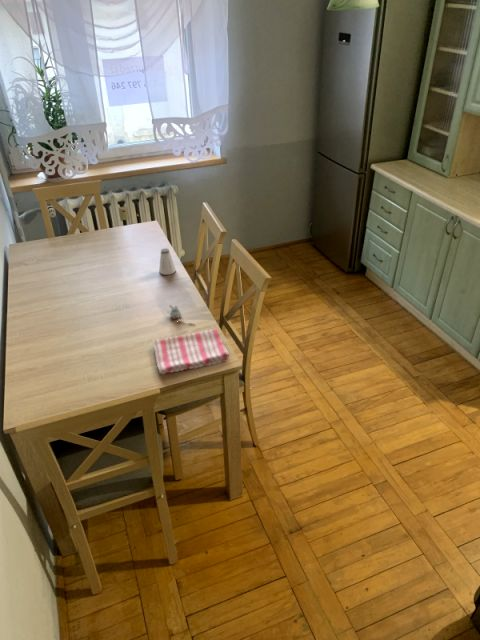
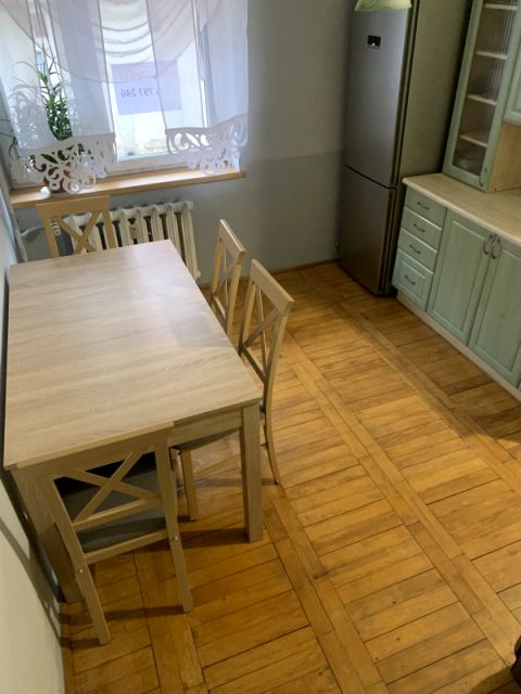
- cup [166,303,195,324]
- saltshaker [158,247,177,276]
- dish towel [152,328,230,375]
